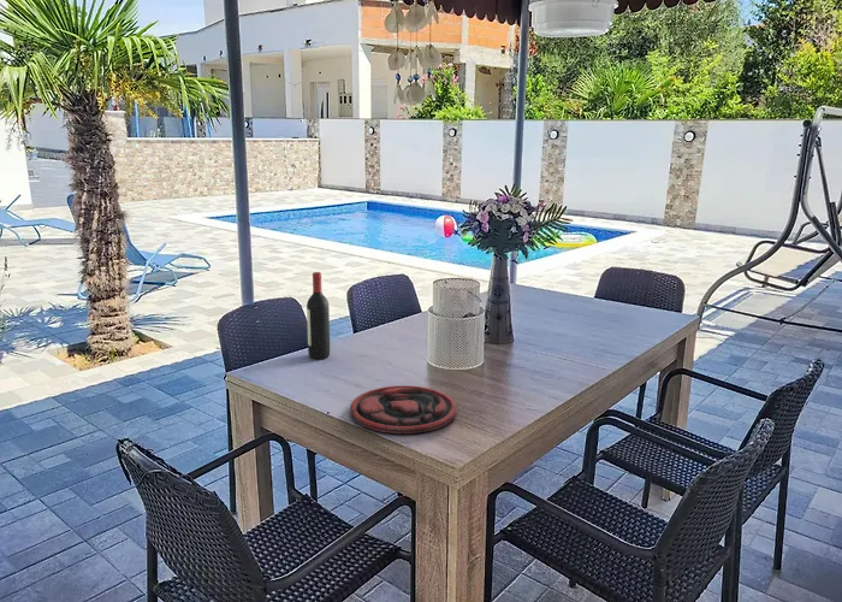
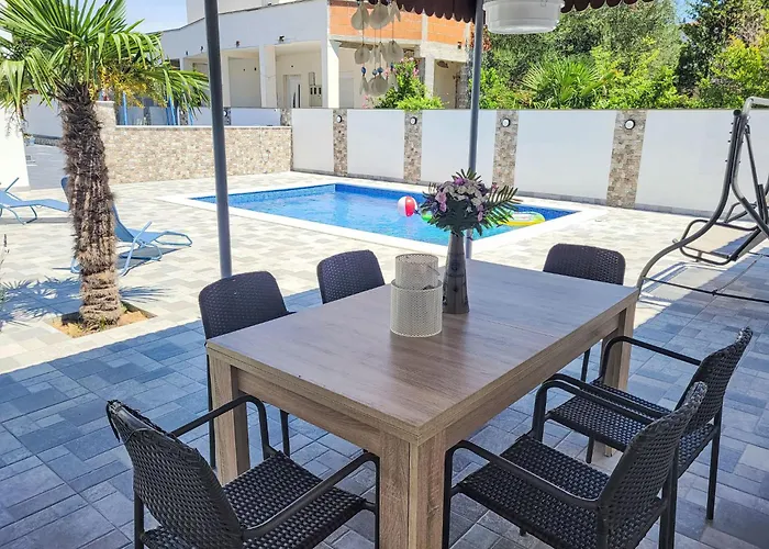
- wine bottle [306,271,331,361]
- plate [349,384,458,435]
